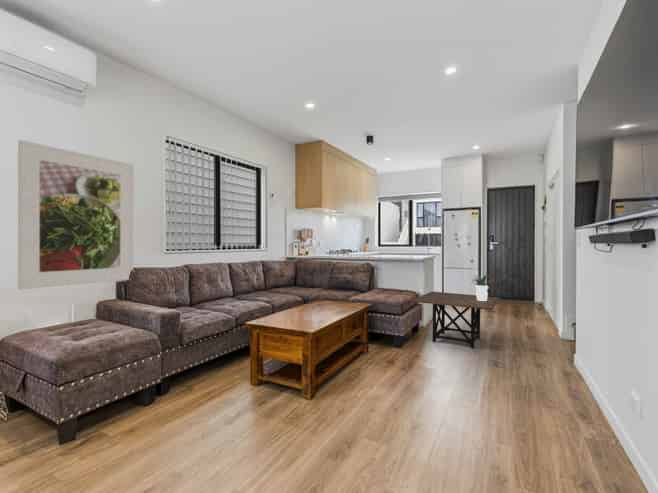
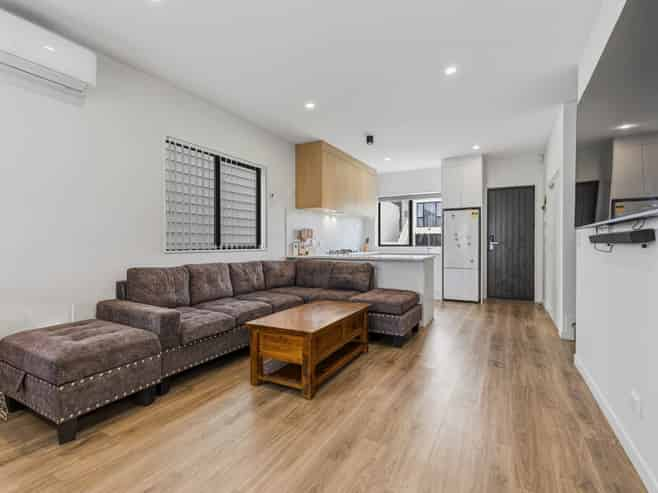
- side table [410,291,501,349]
- potted plant [470,274,499,301]
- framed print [17,139,135,291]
